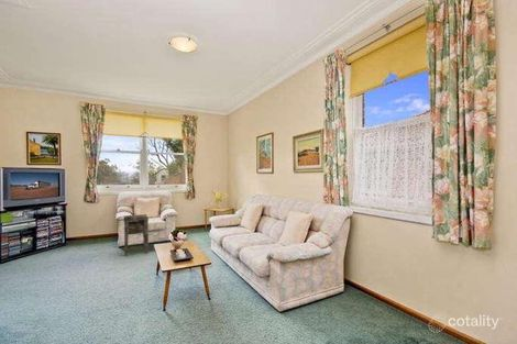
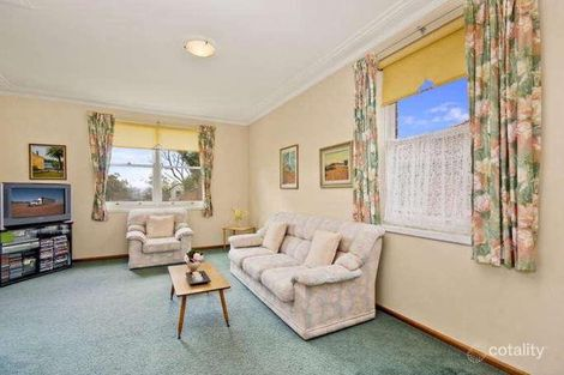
- side table [123,213,150,257]
